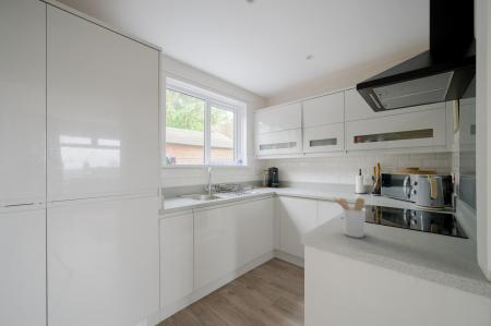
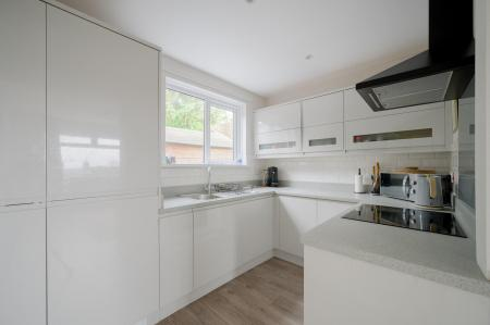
- utensil holder [333,196,367,239]
